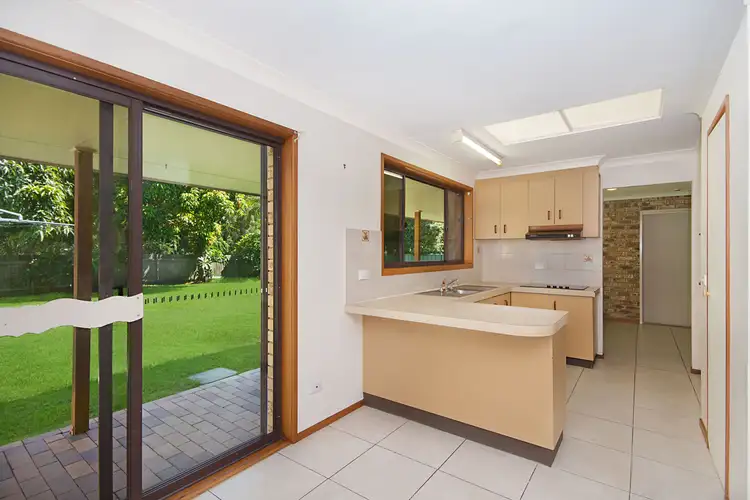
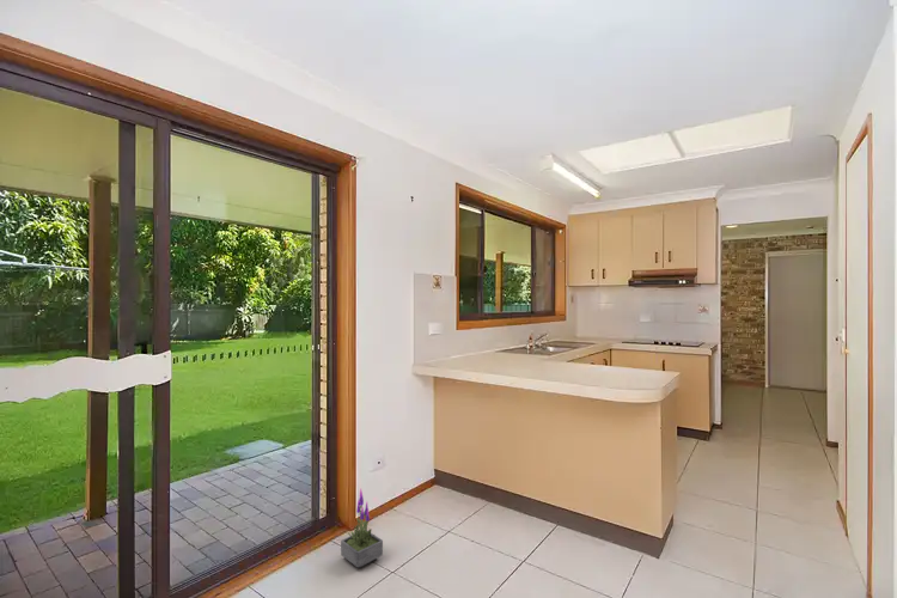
+ potted plant [340,487,384,569]
